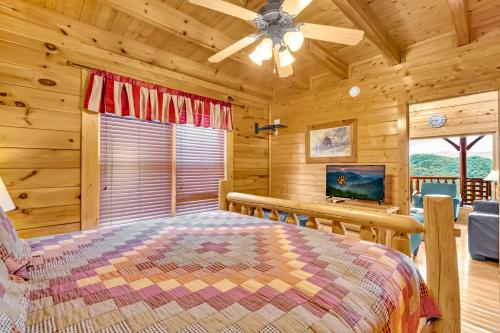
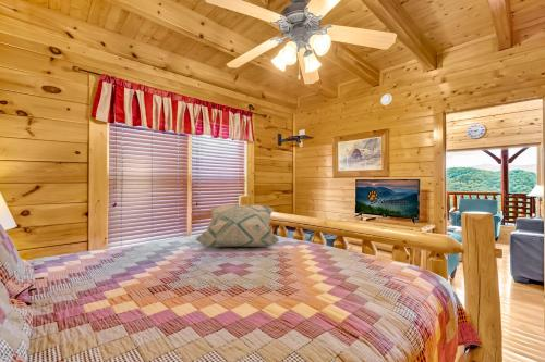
+ decorative pillow [195,204,280,248]
